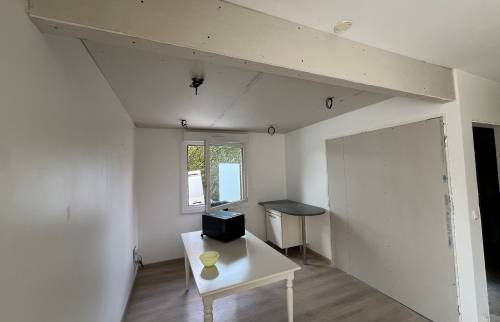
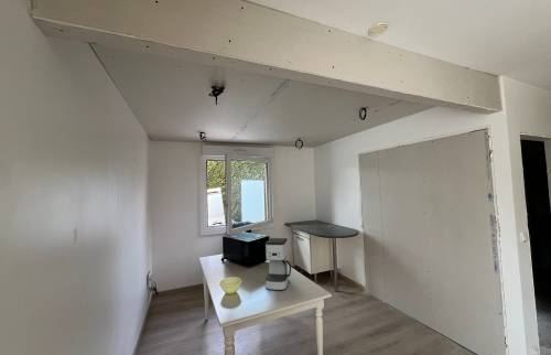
+ coffee maker [264,237,292,291]
